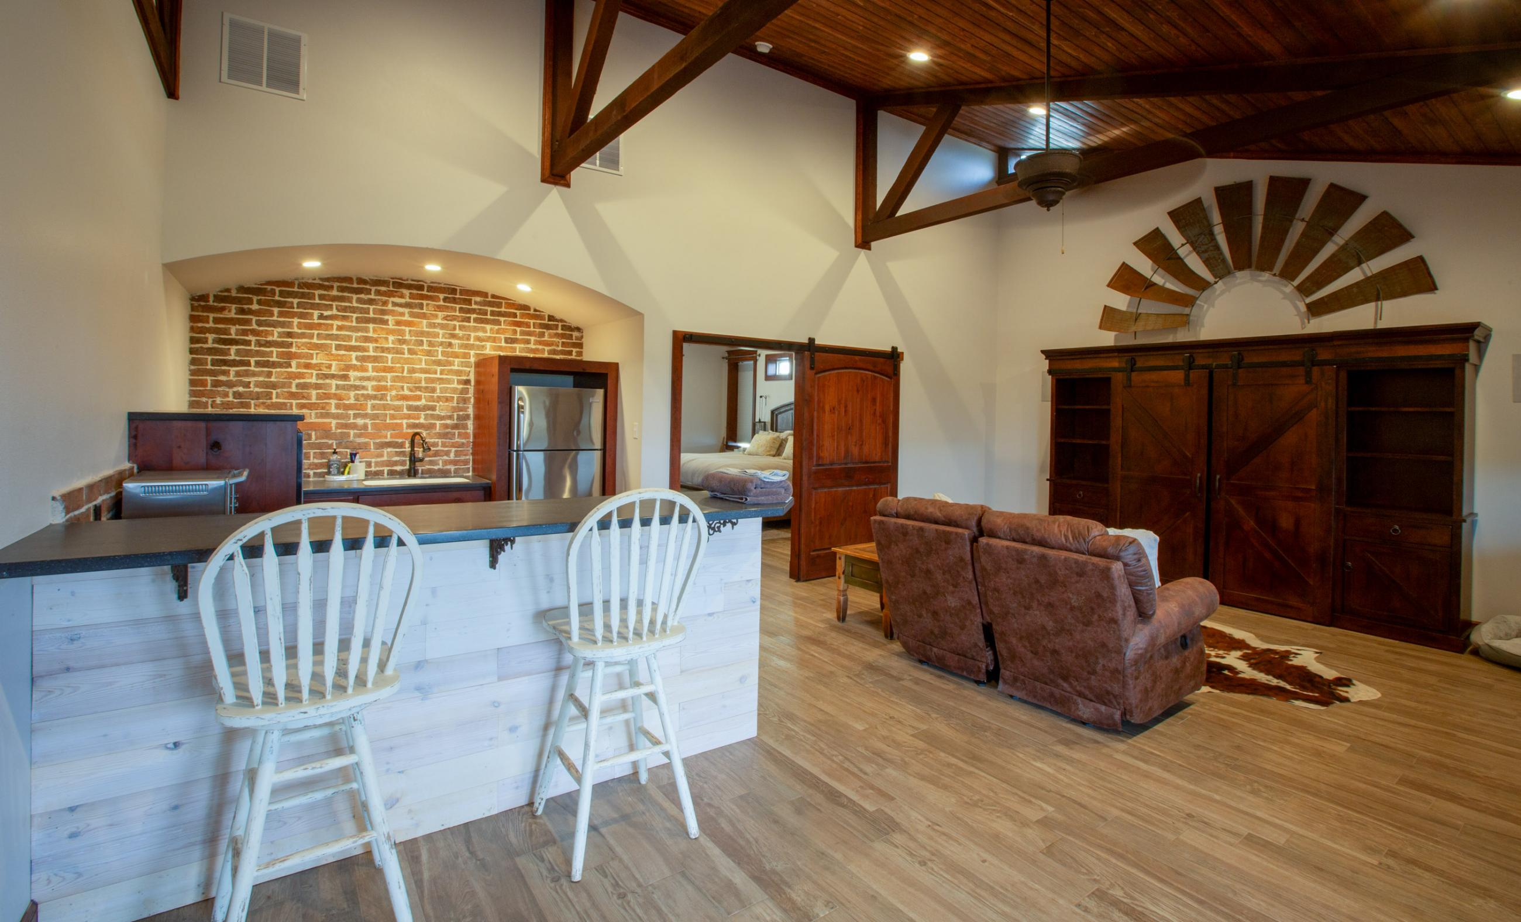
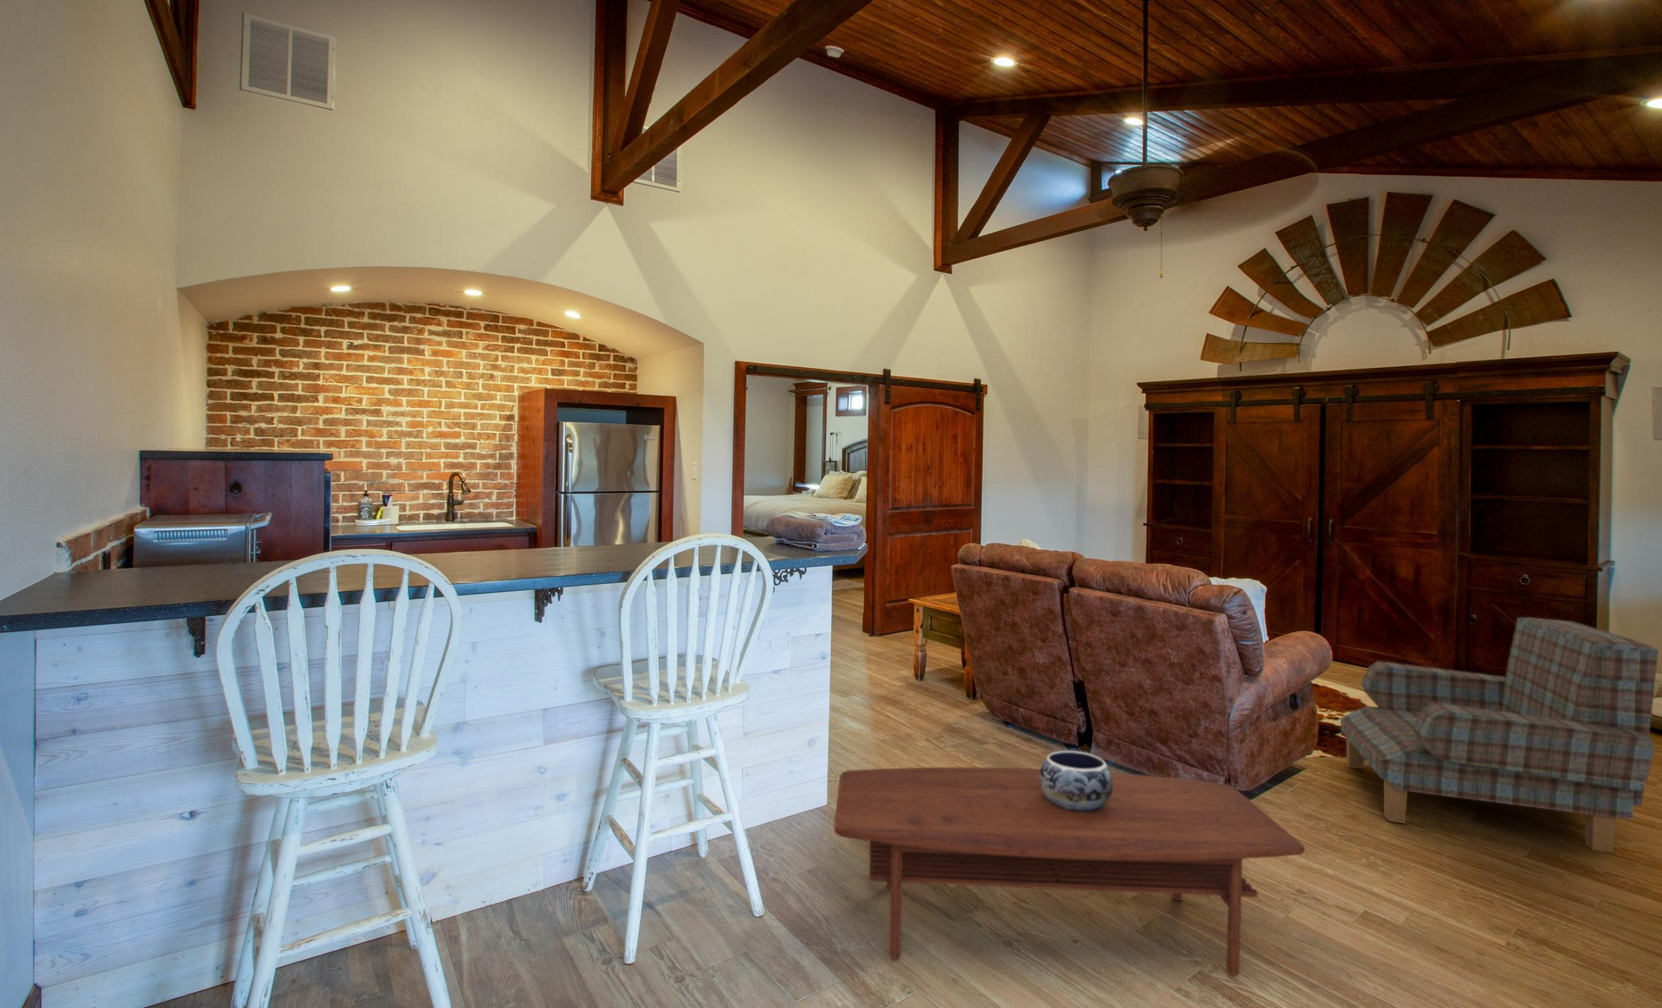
+ decorative bowl [1040,750,1112,812]
+ coffee table [833,767,1306,977]
+ armchair [1340,616,1658,854]
